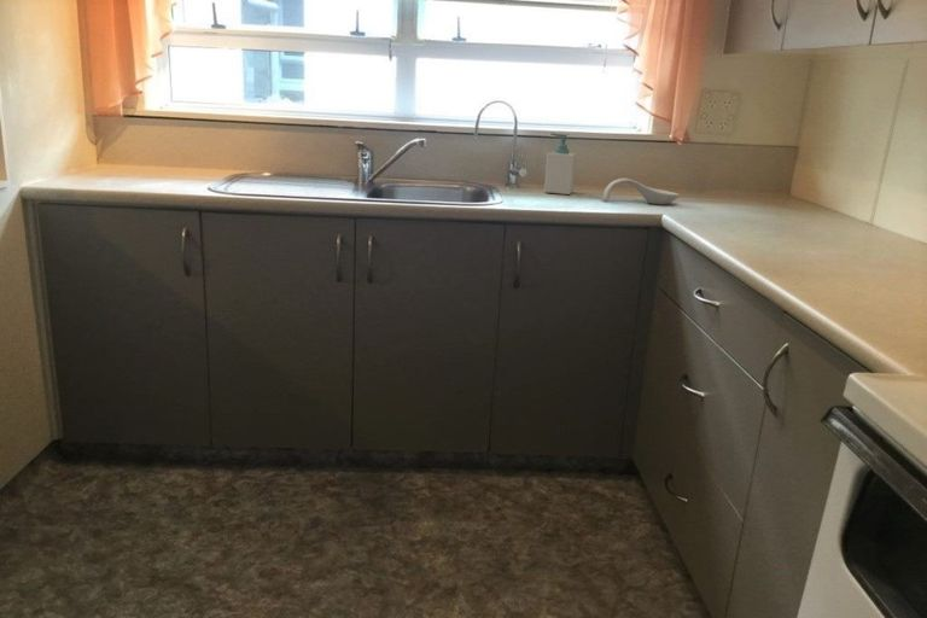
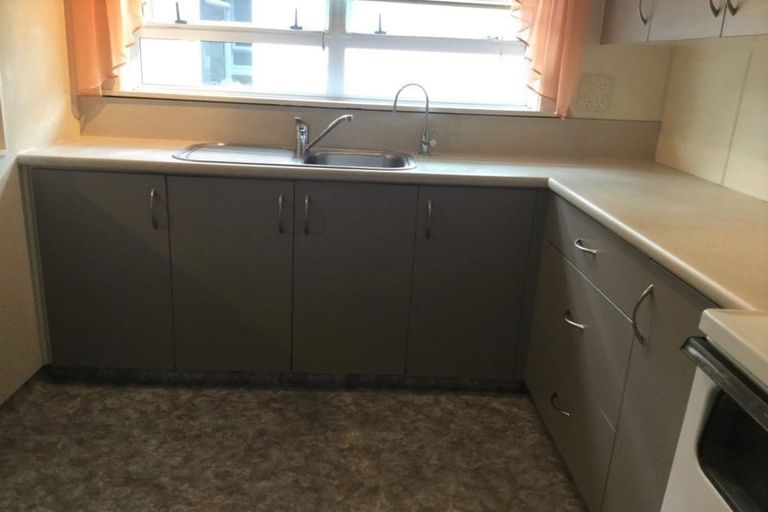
- spoon rest [601,177,681,205]
- soap bottle [543,132,578,196]
